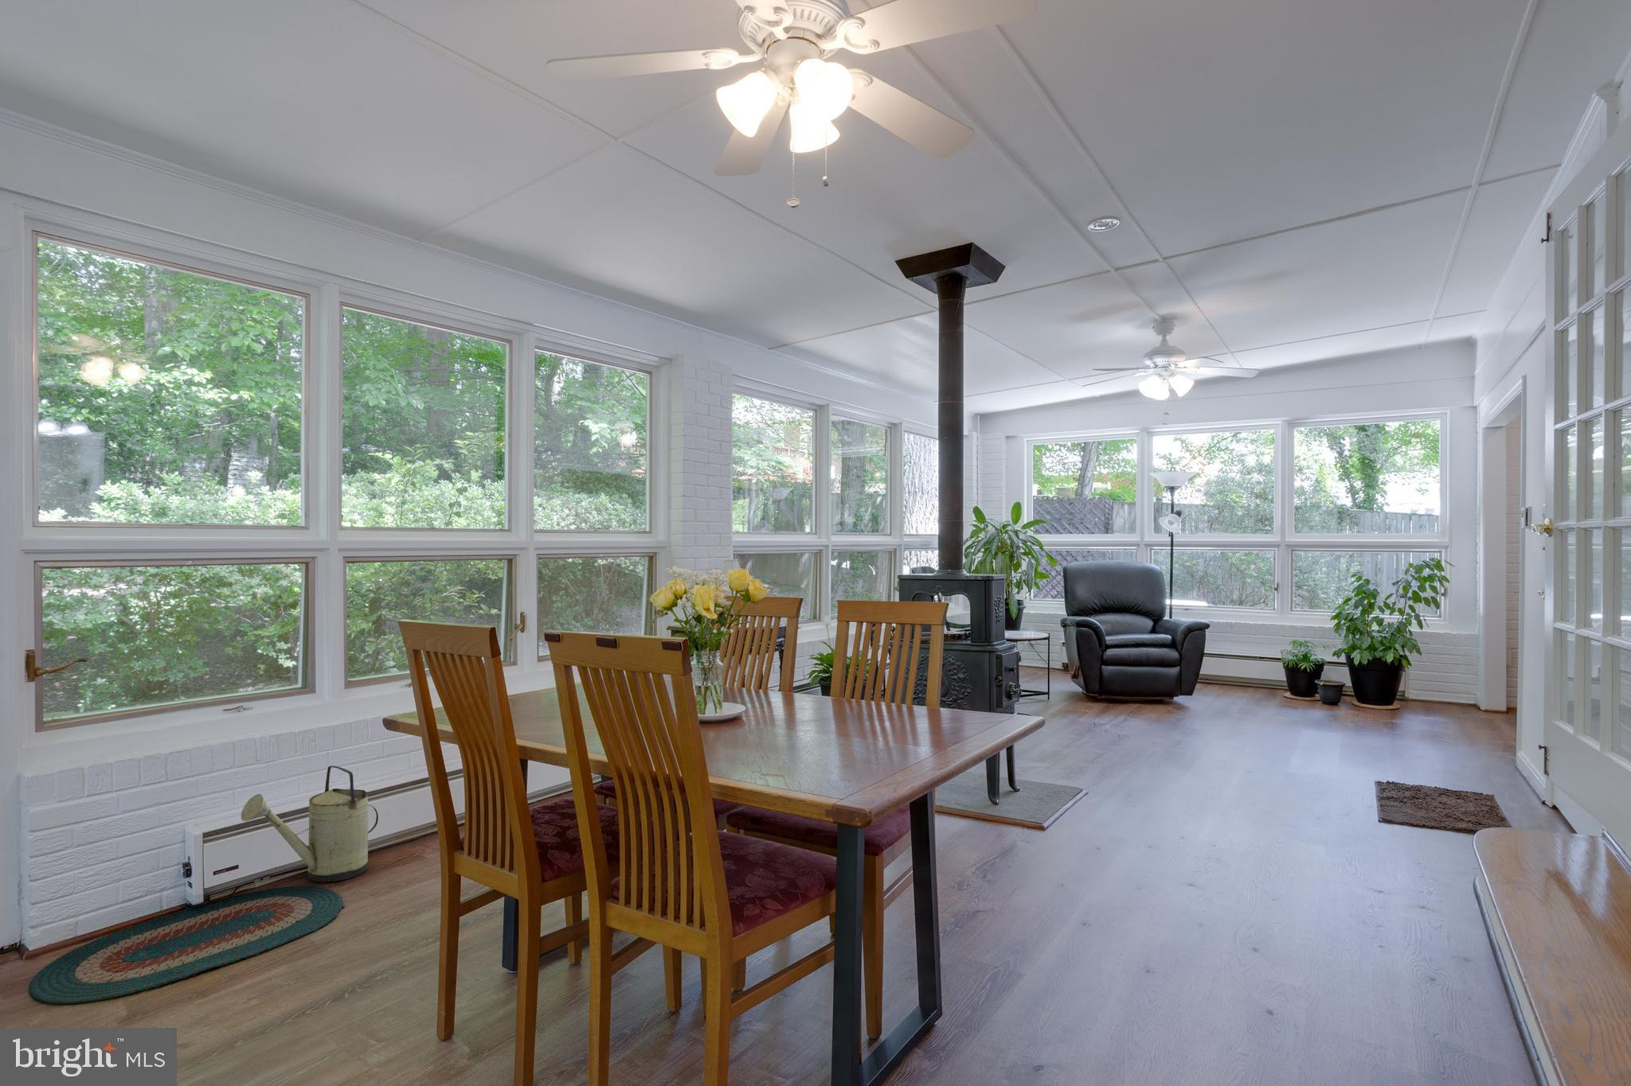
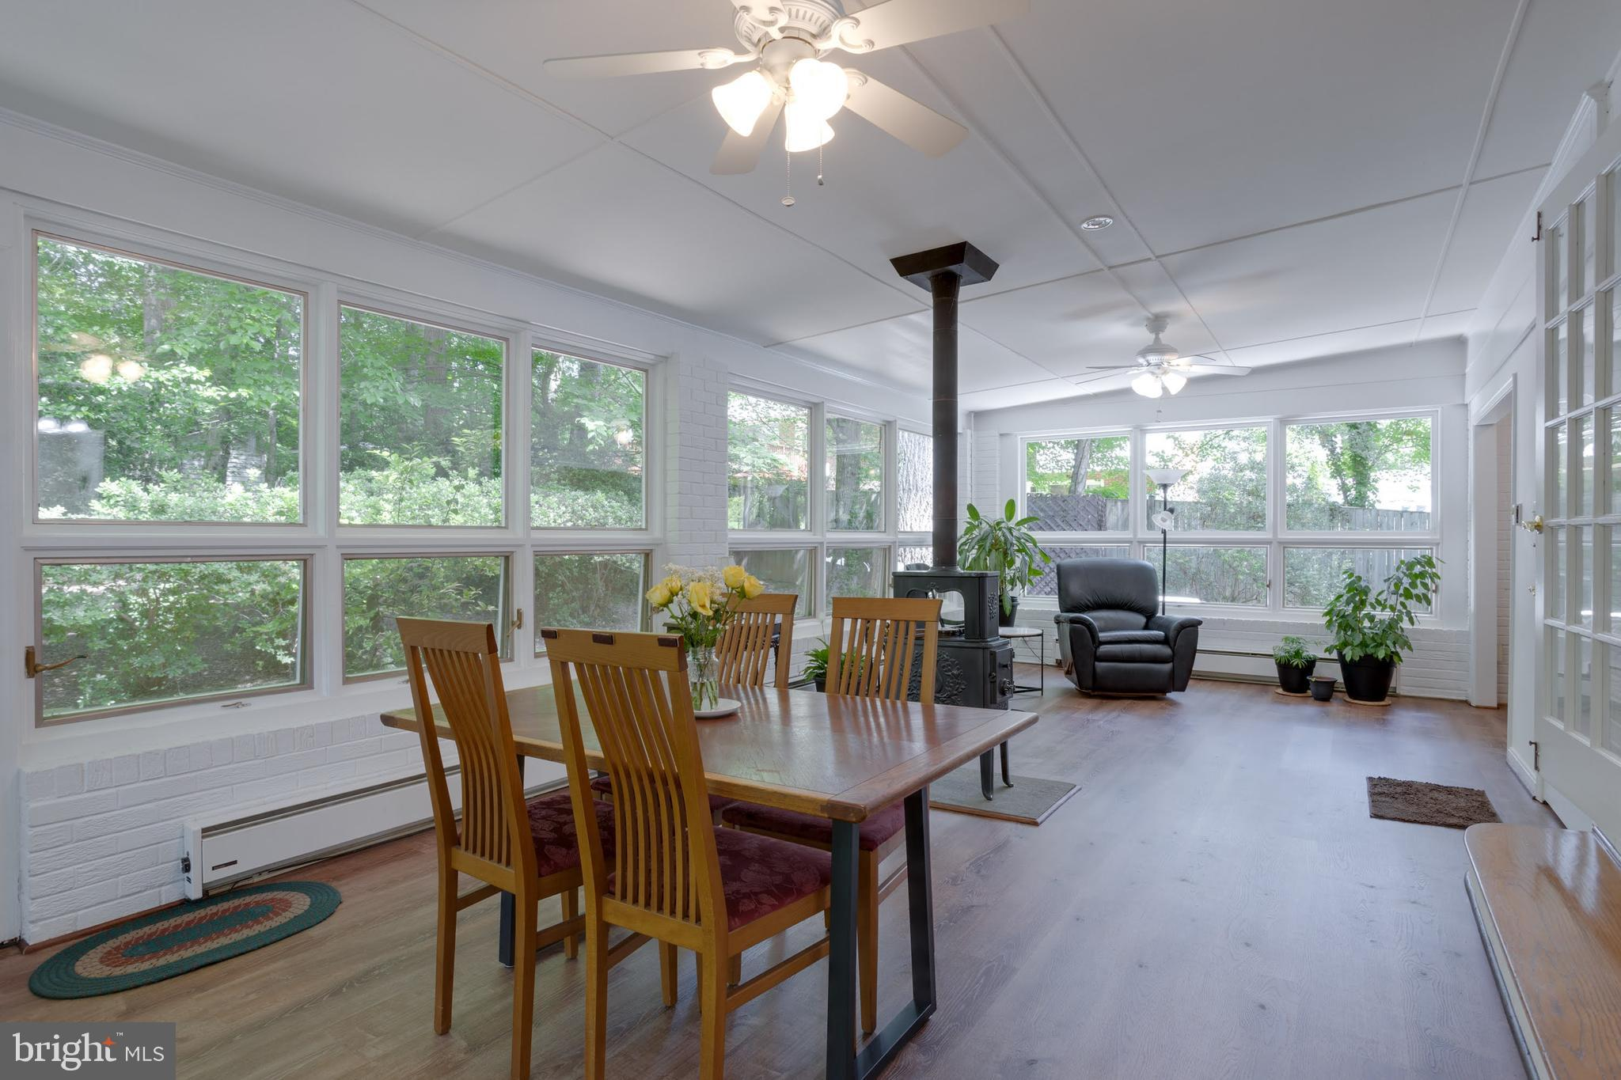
- watering can [240,765,380,884]
